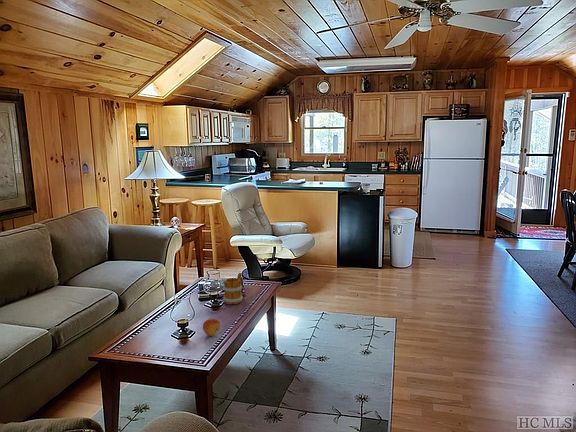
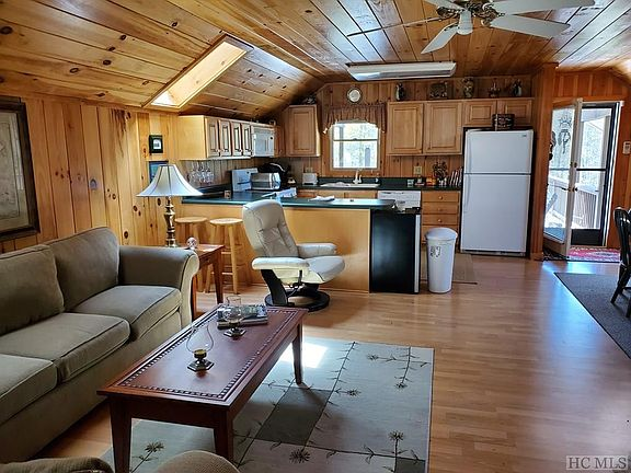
- fruit [202,318,221,337]
- mug [222,272,245,305]
